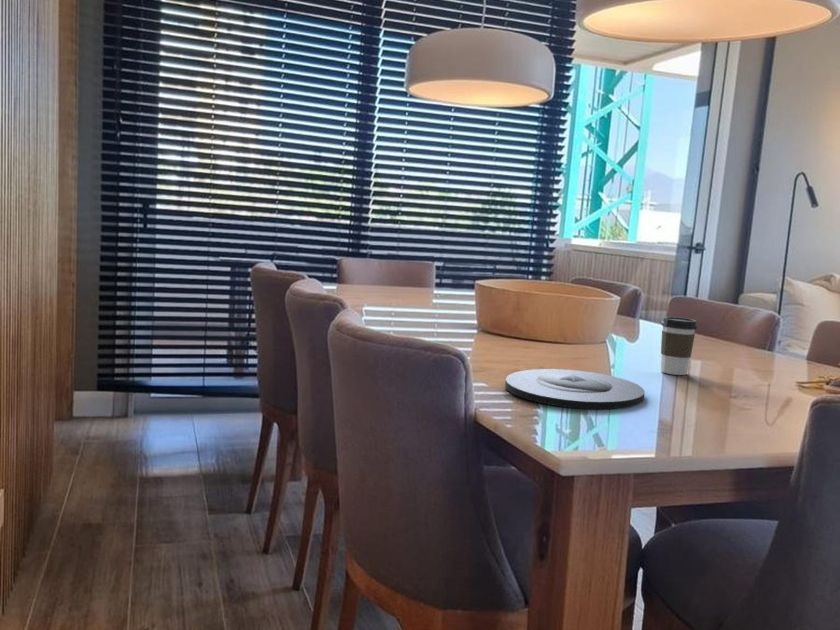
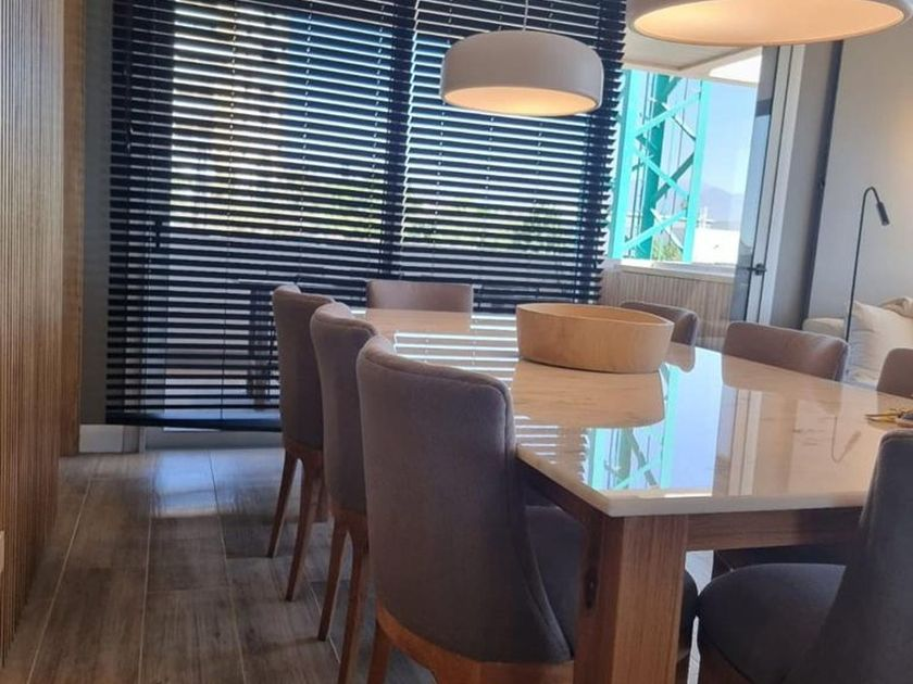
- plate [504,368,646,410]
- coffee cup [660,316,698,376]
